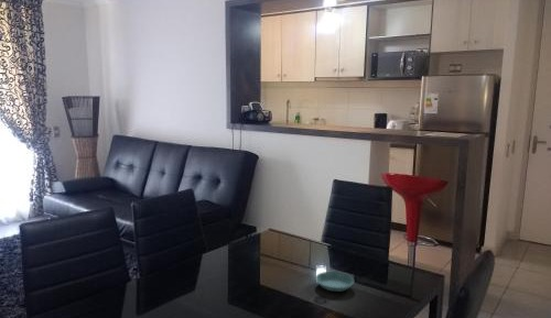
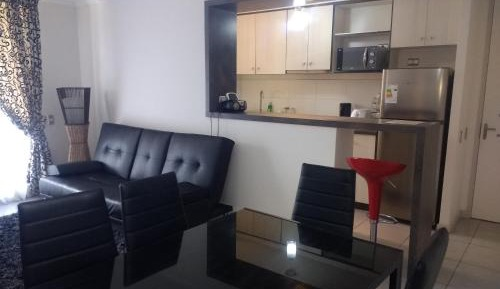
- saucer [314,271,355,293]
